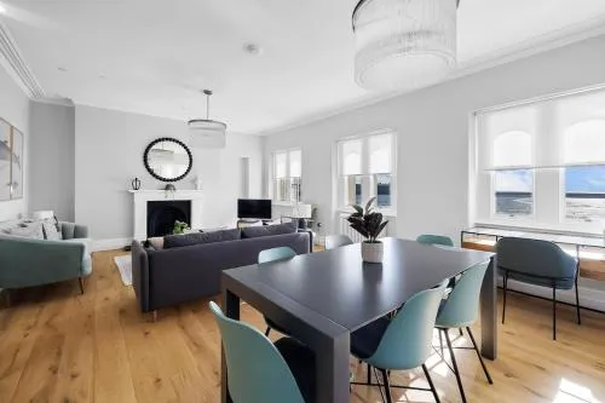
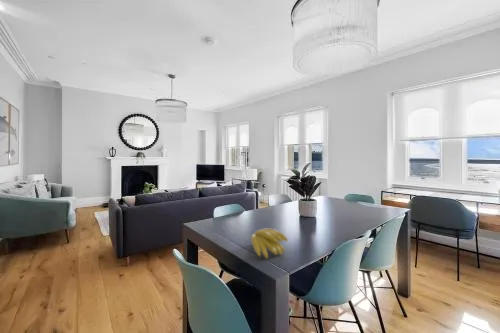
+ banana [250,228,289,259]
